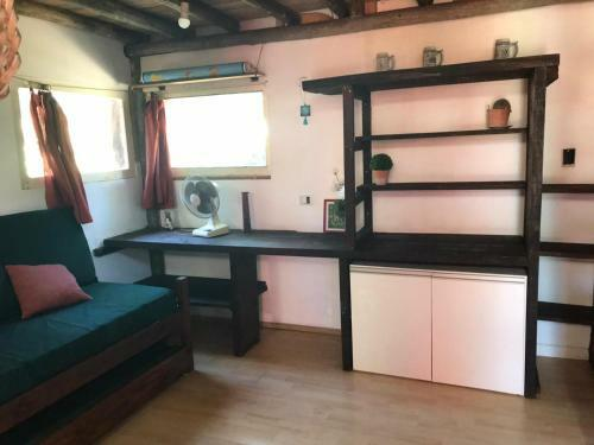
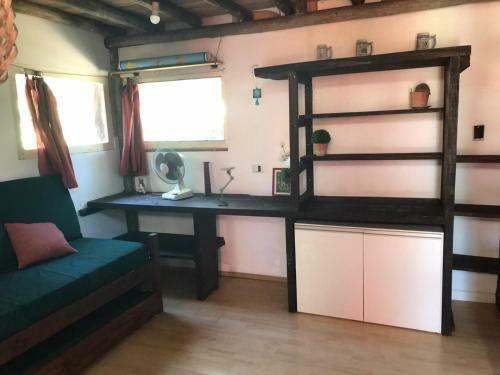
+ desk lamp [217,166,236,207]
